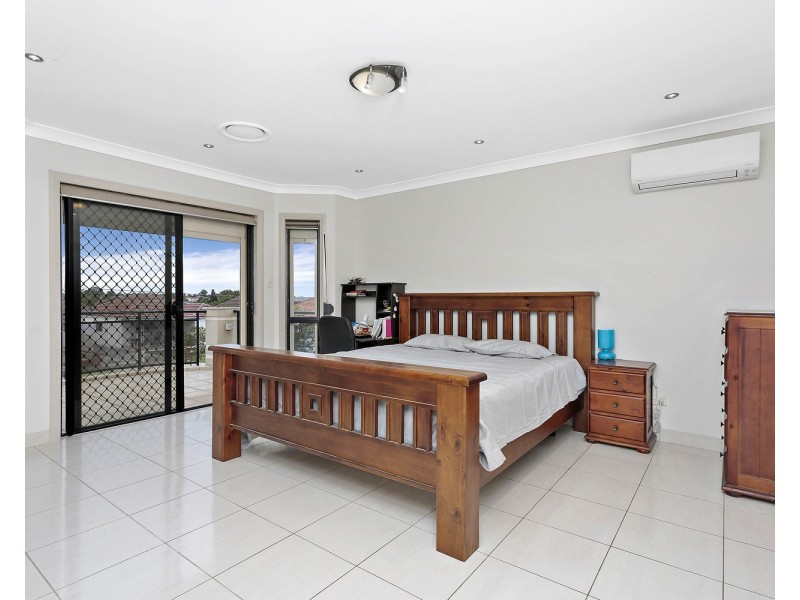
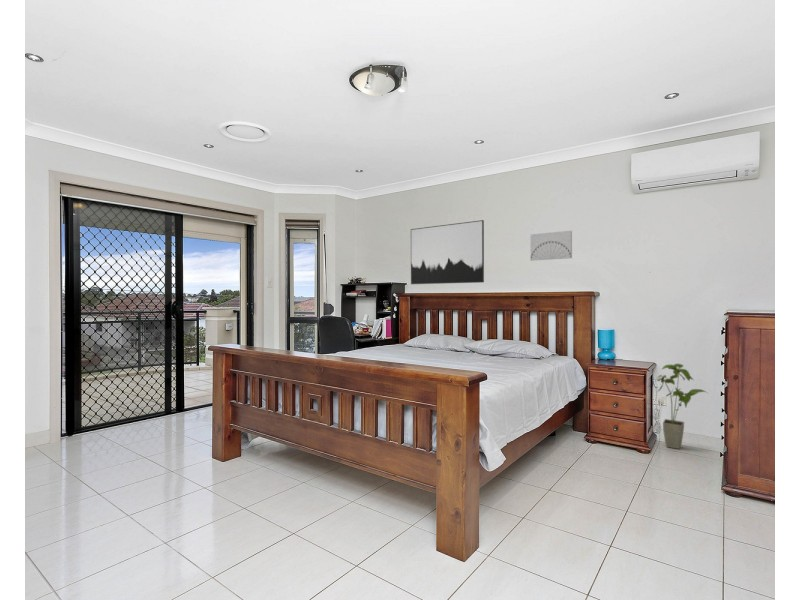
+ house plant [655,363,710,450]
+ wall art [410,219,485,285]
+ wall art [530,230,573,262]
